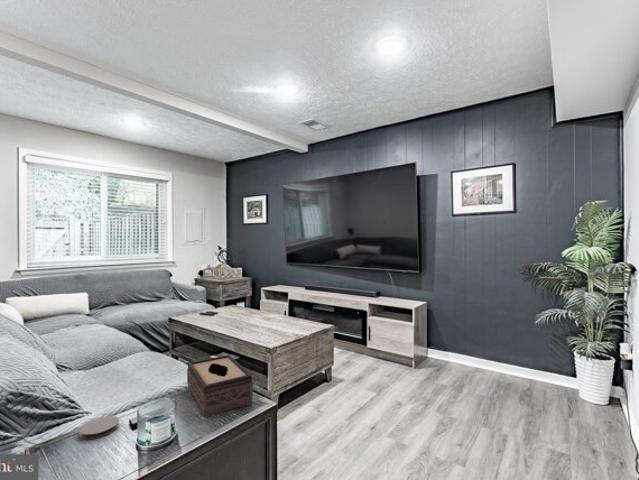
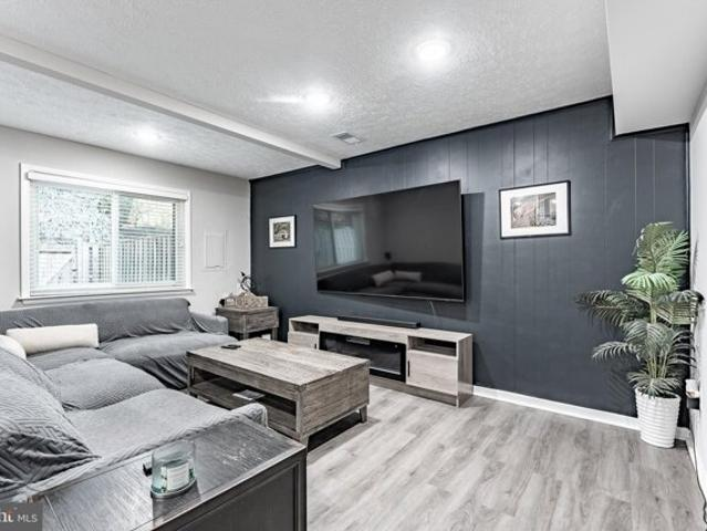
- tissue box [186,354,254,419]
- coaster [78,415,120,440]
